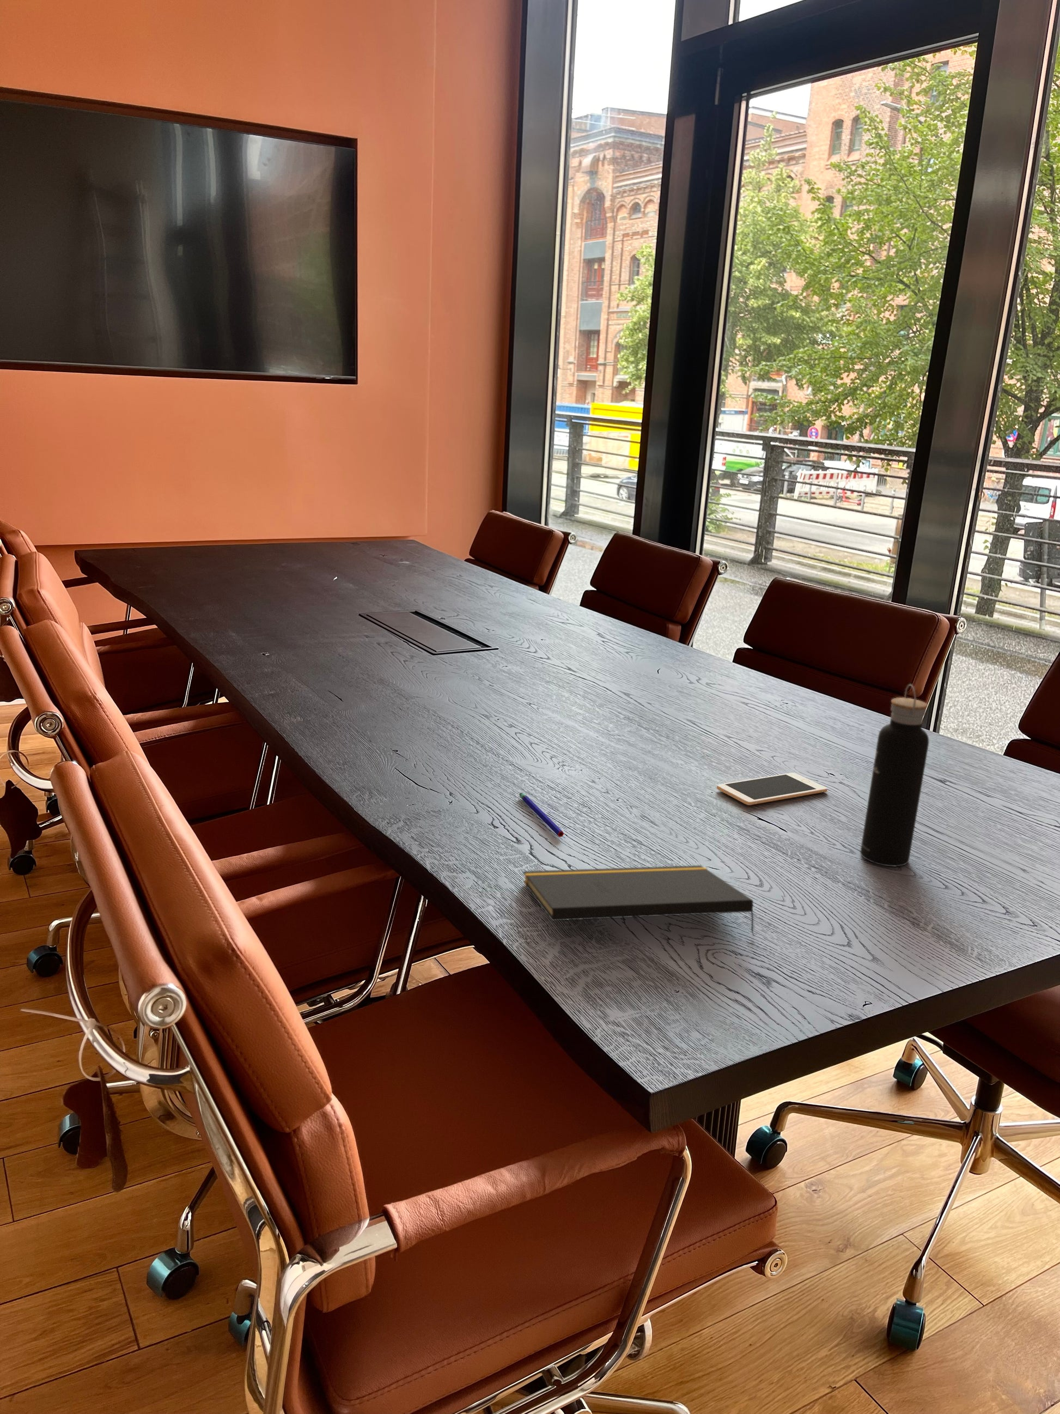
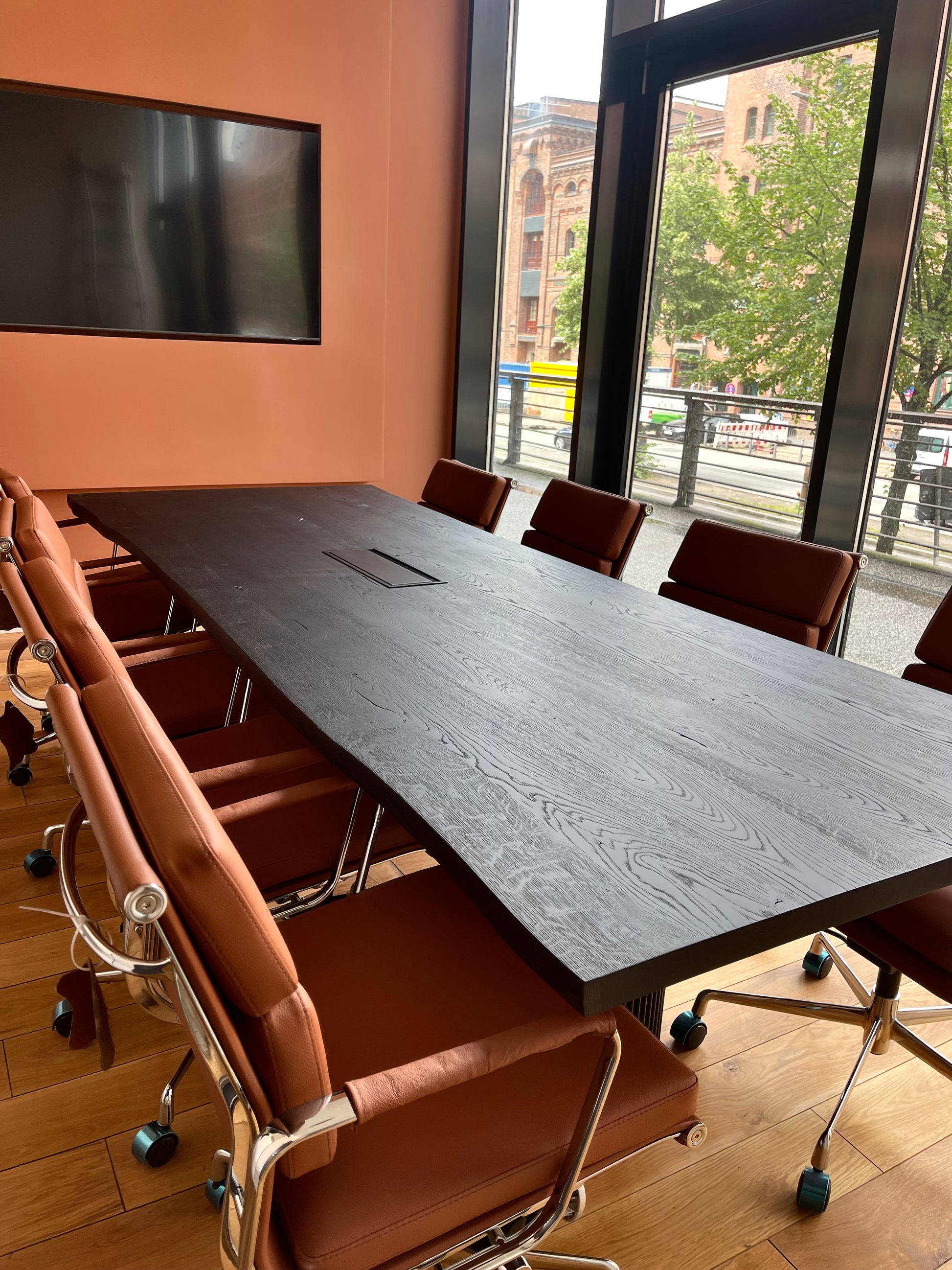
- notepad [523,865,755,937]
- pen [519,793,565,837]
- water bottle [860,684,930,867]
- cell phone [716,772,828,806]
